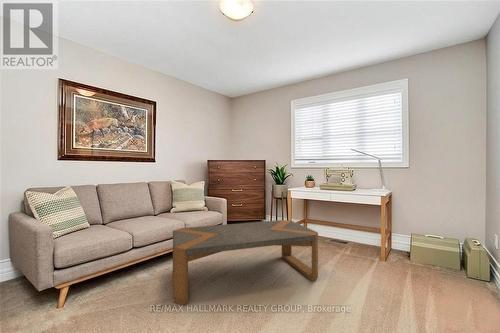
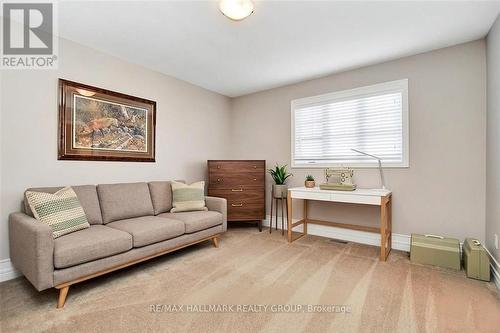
- coffee table [172,219,319,307]
